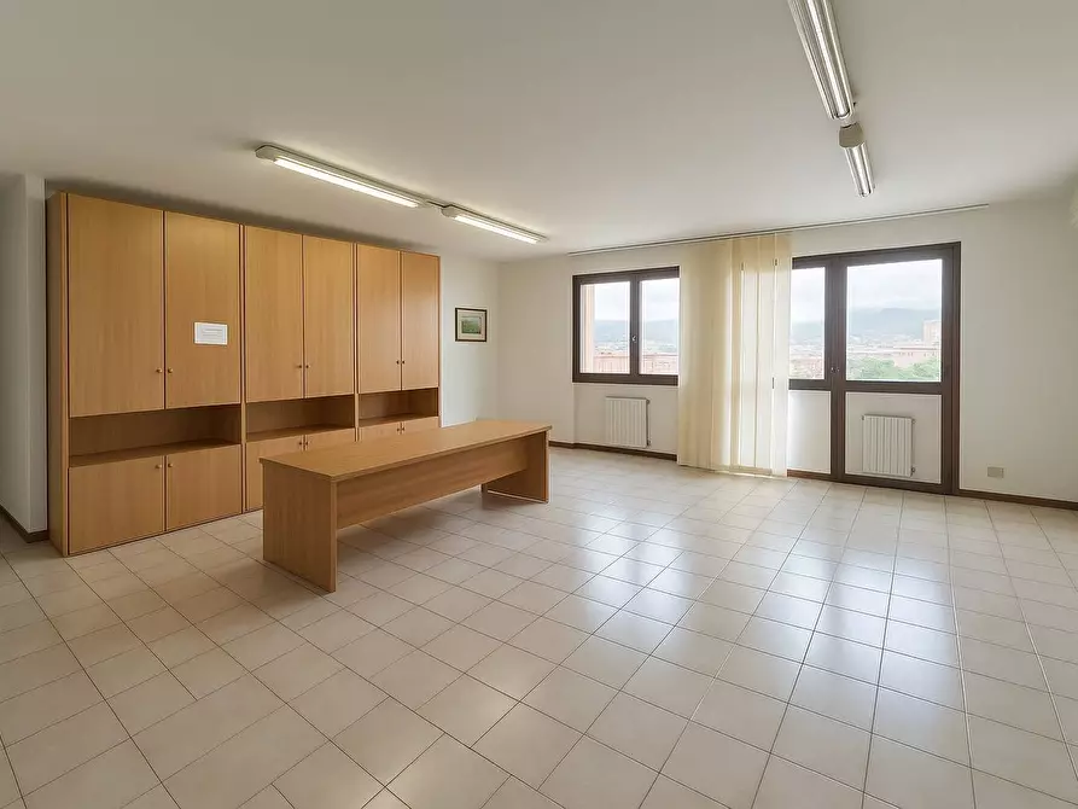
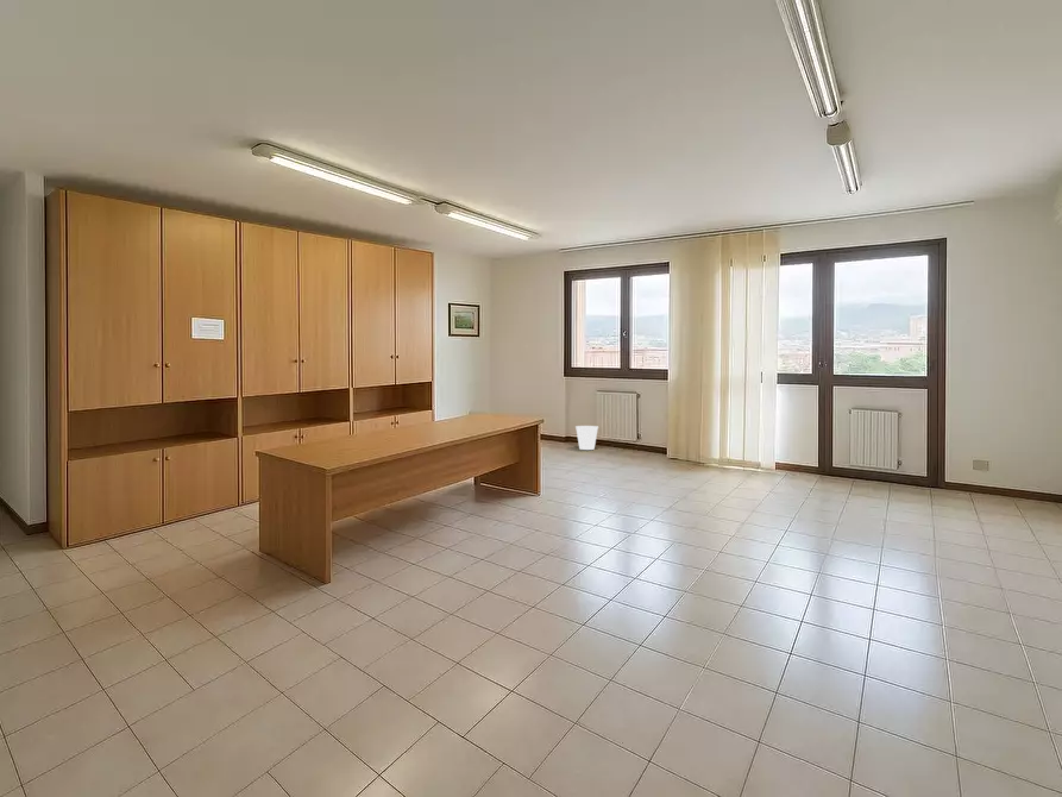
+ wastebasket [574,425,599,451]
